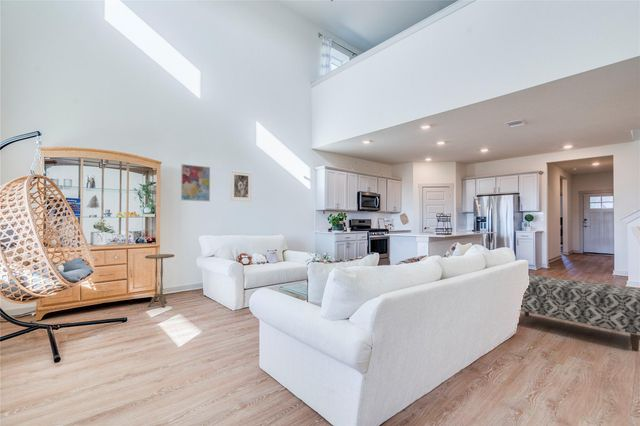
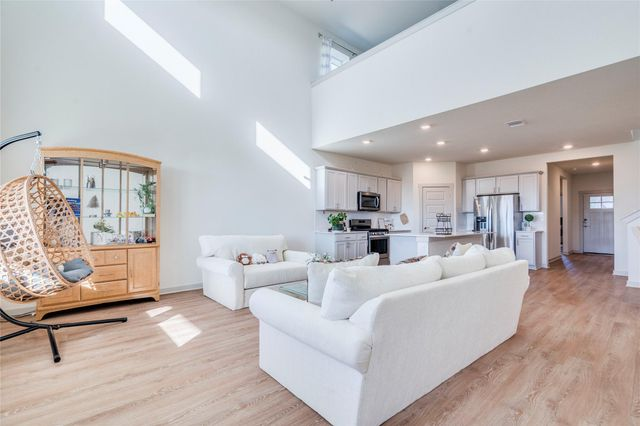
- wall art [180,163,211,202]
- side table [144,253,176,308]
- bench [519,274,640,352]
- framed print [229,169,253,202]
